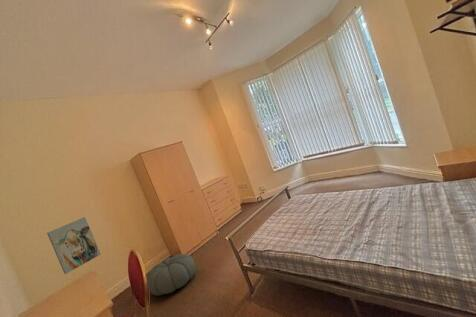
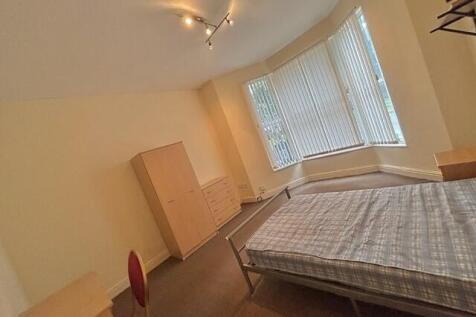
- pouf [146,253,196,297]
- wall art [46,216,102,275]
